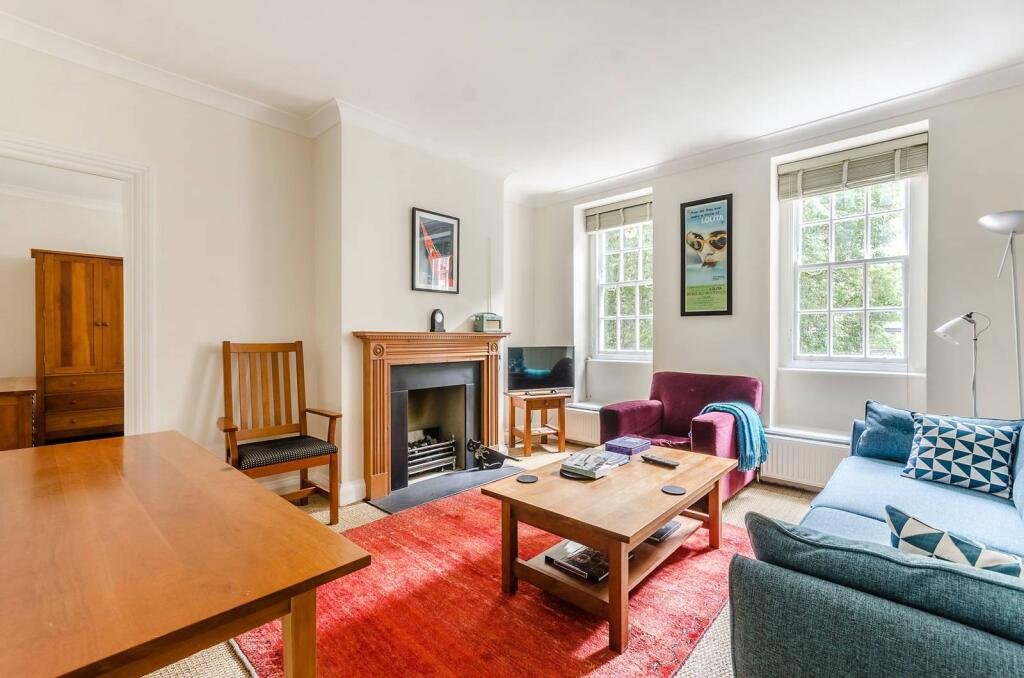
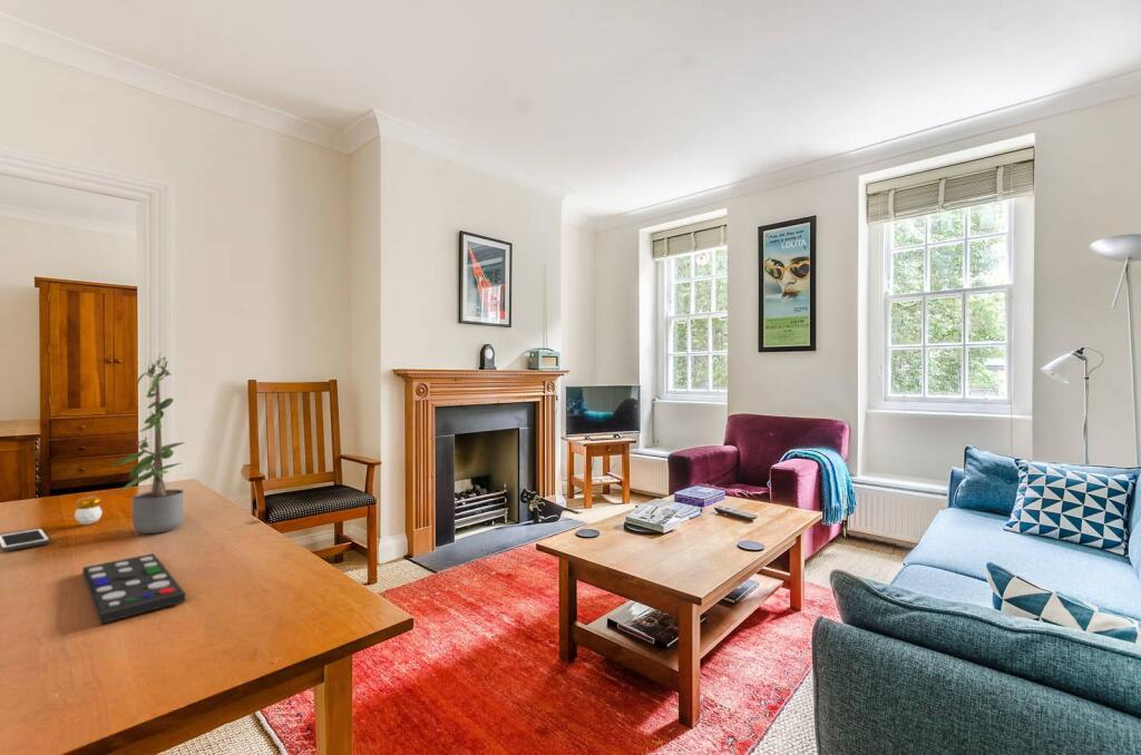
+ cell phone [0,528,50,552]
+ potted plant [113,353,186,535]
+ remote control [81,552,186,625]
+ candle [74,492,104,526]
